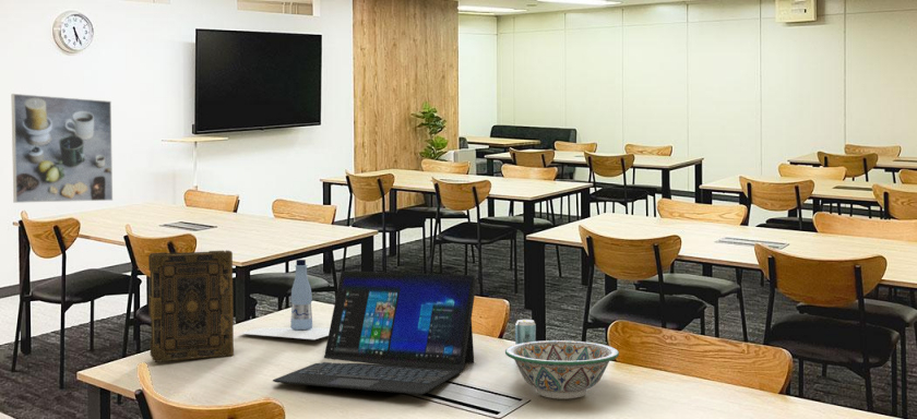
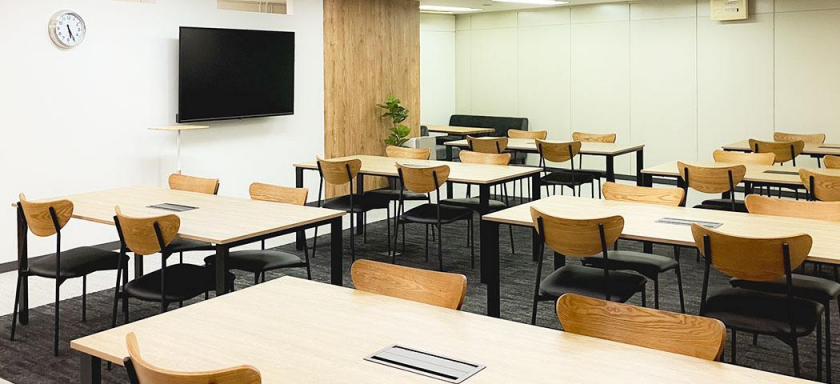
- laptop [272,270,478,395]
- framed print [10,93,114,204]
- bottle [237,259,330,340]
- book [147,249,235,363]
- decorative bowl [504,339,620,399]
- beverage can [514,319,537,345]
